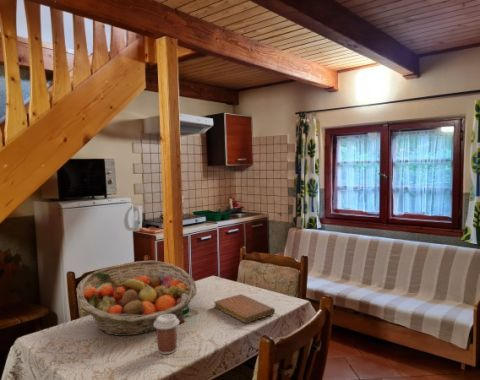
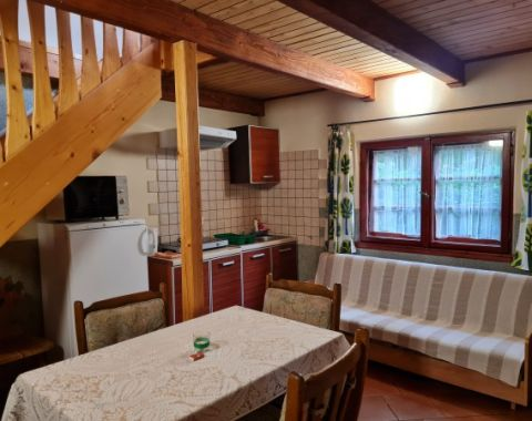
- coffee cup [154,314,180,355]
- fruit basket [76,260,197,337]
- notebook [213,293,276,324]
